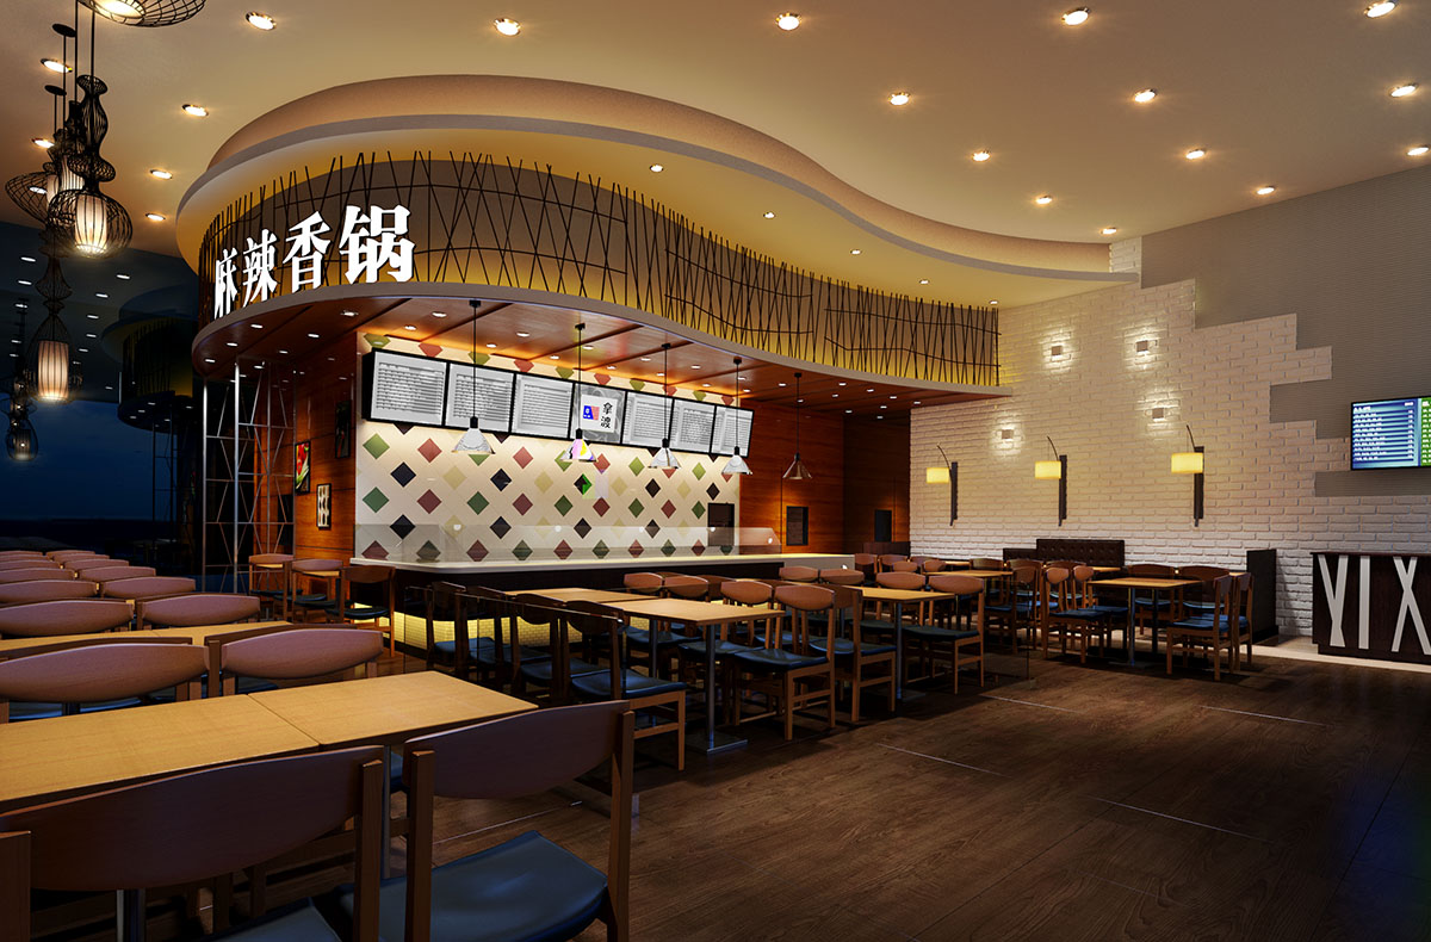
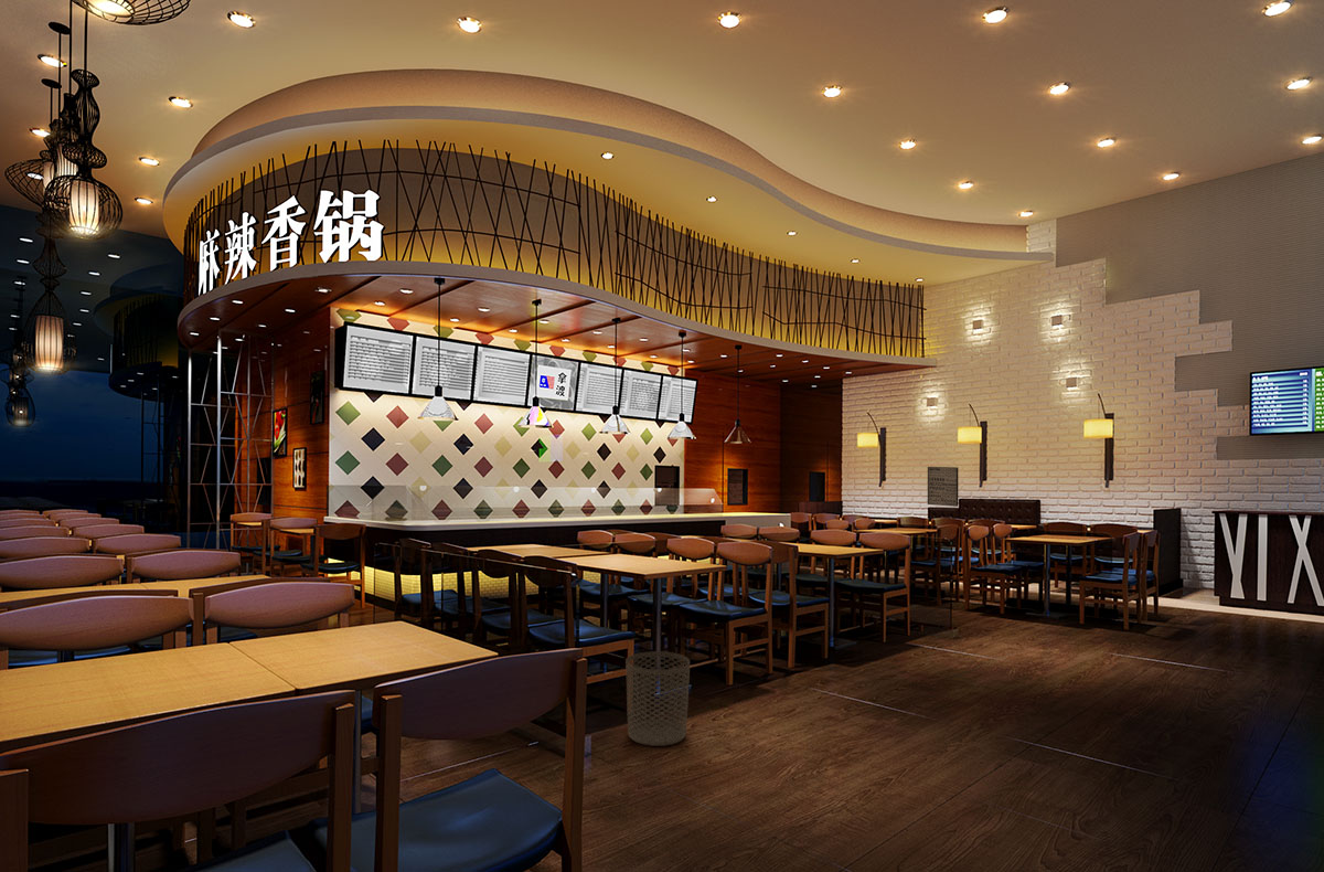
+ wall art [927,466,959,508]
+ waste bin [624,650,691,747]
